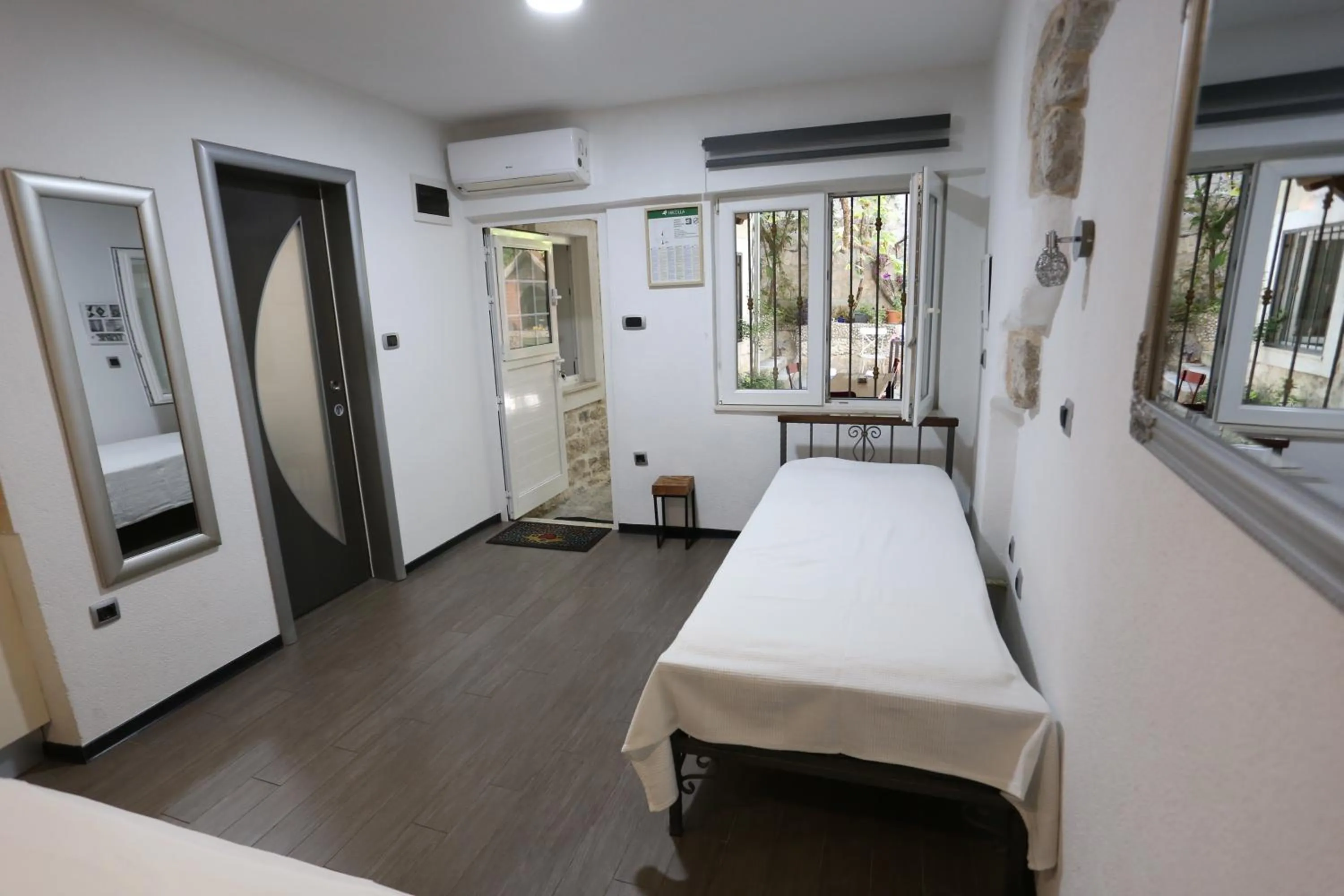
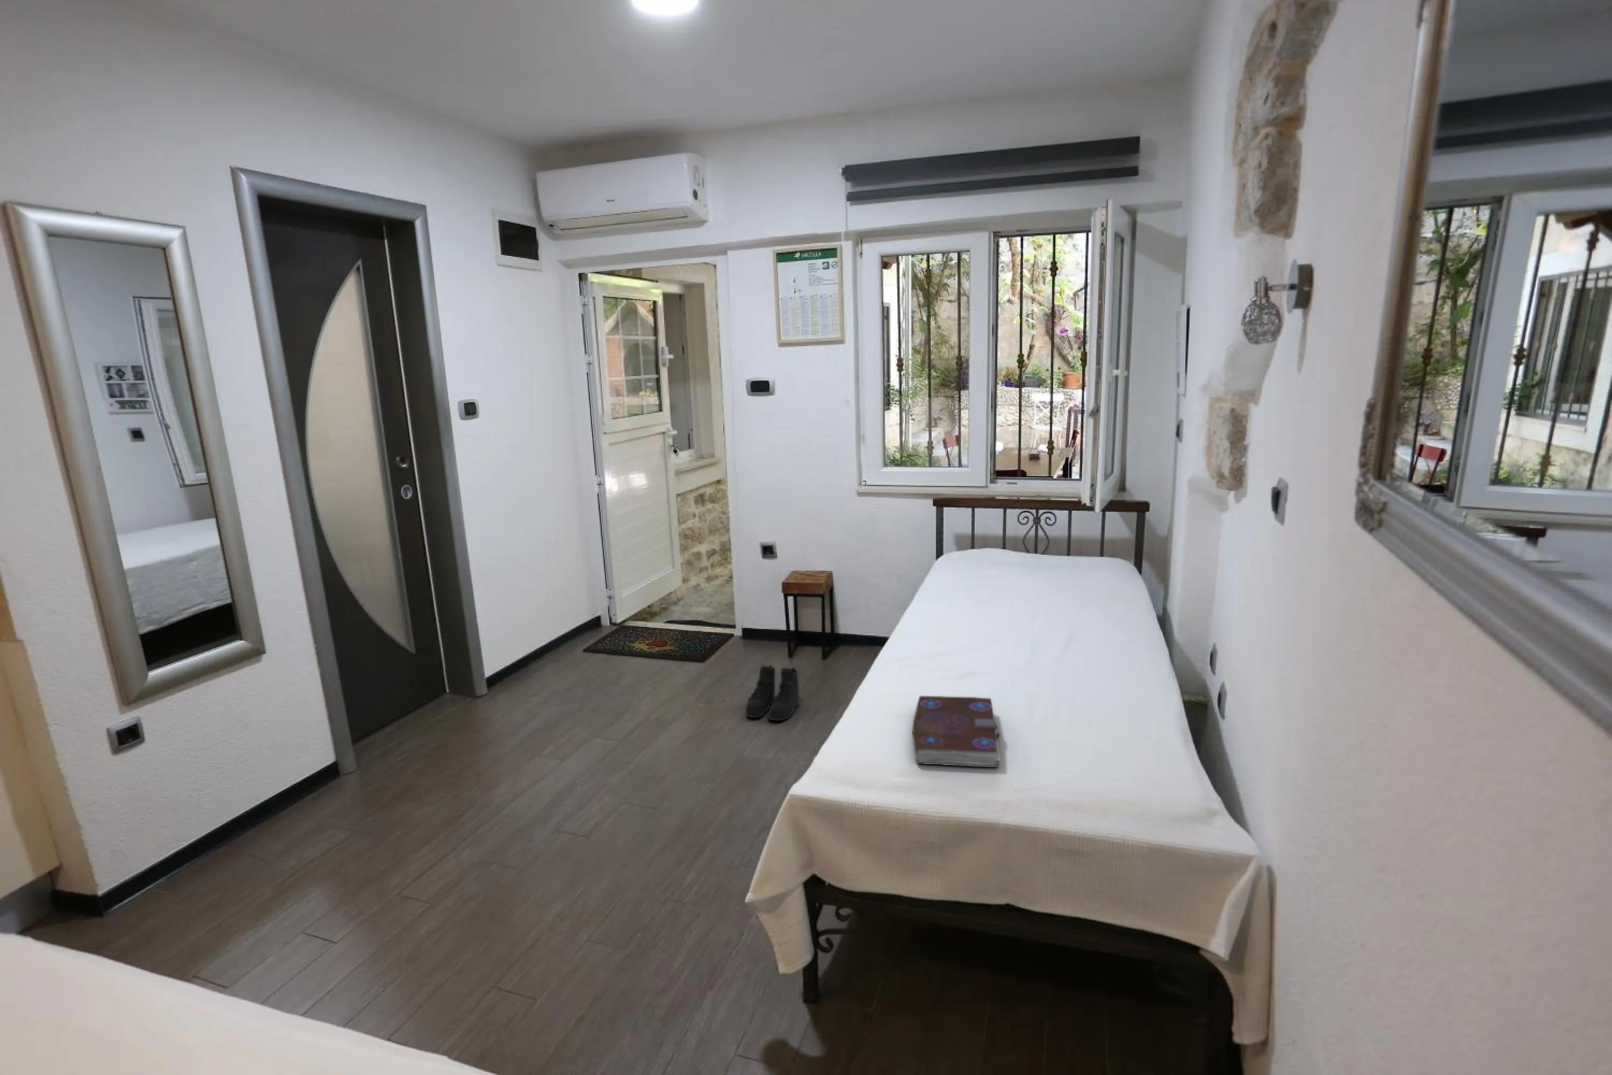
+ boots [745,665,800,721]
+ book [912,695,1002,768]
